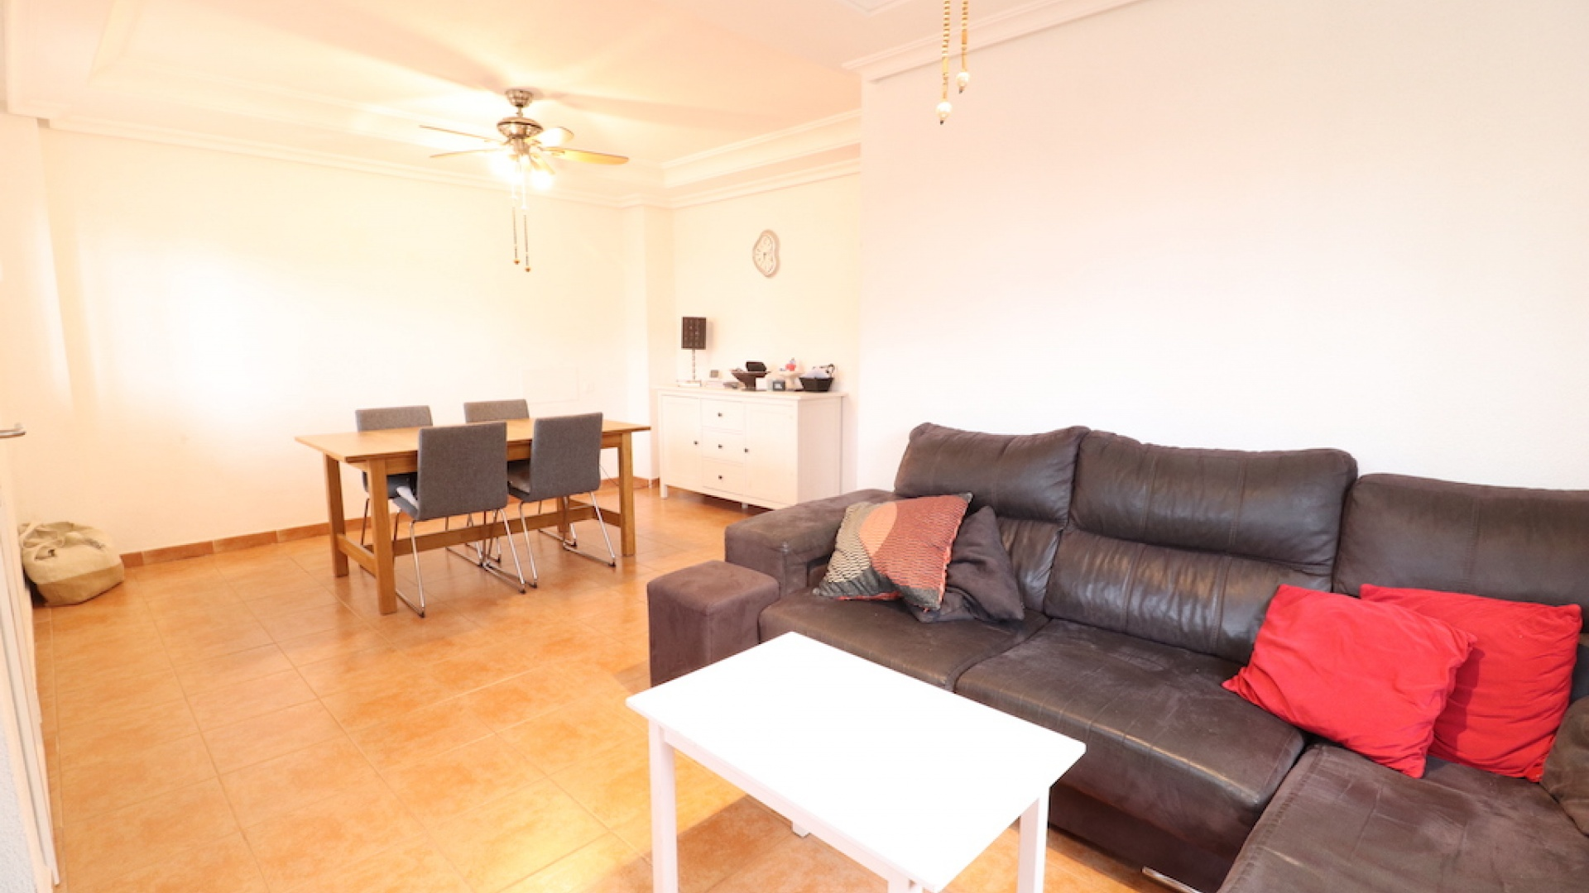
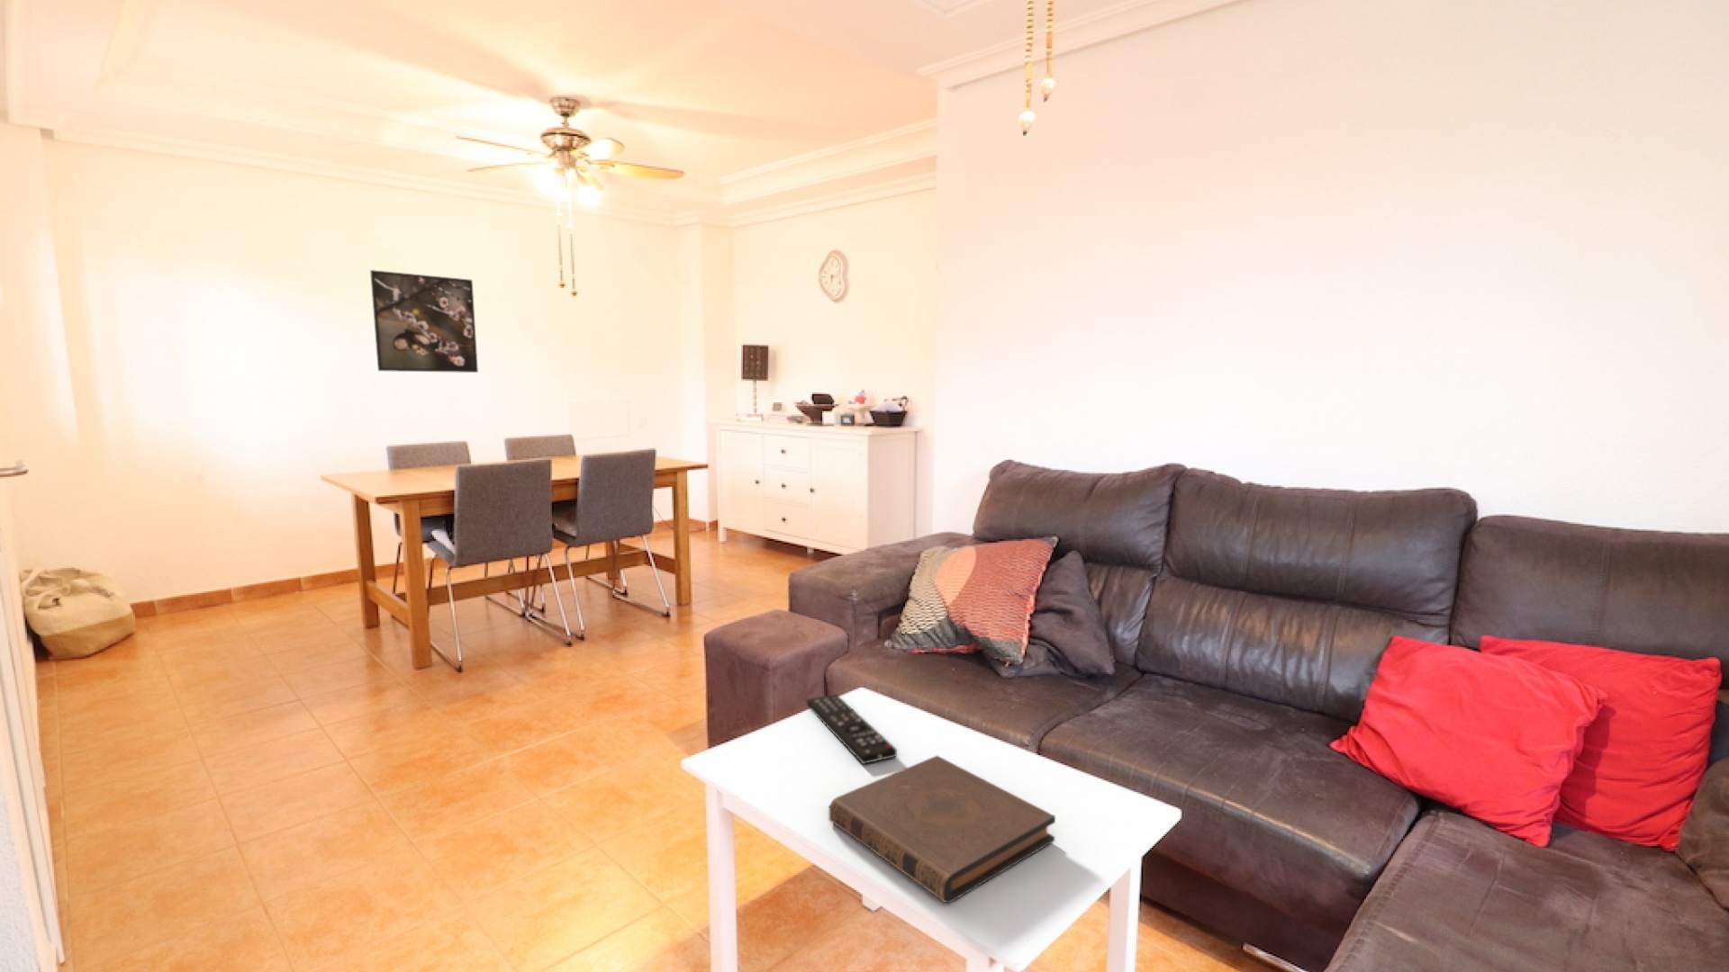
+ book [829,754,1057,903]
+ remote control [806,693,898,765]
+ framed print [369,269,479,374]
